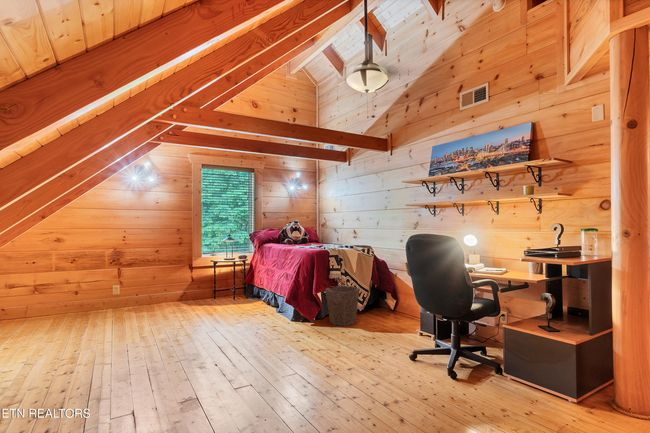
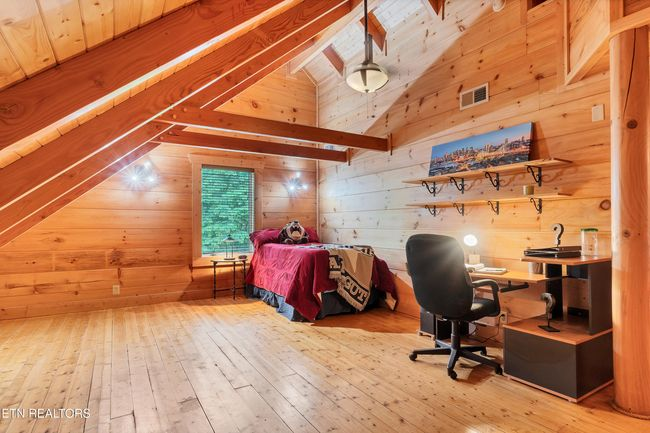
- waste bin [324,285,361,327]
